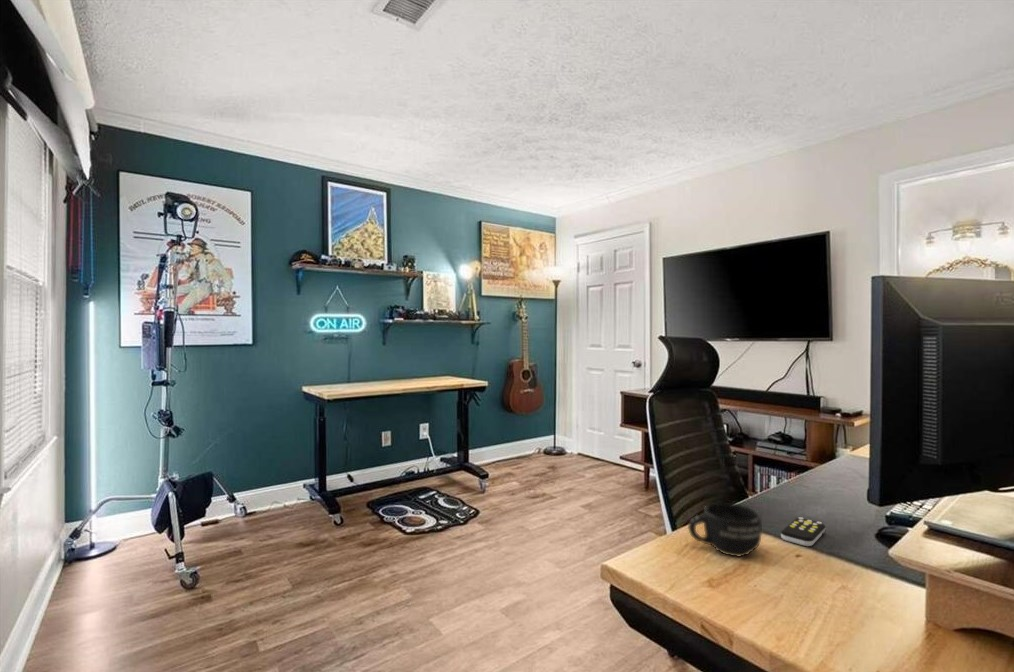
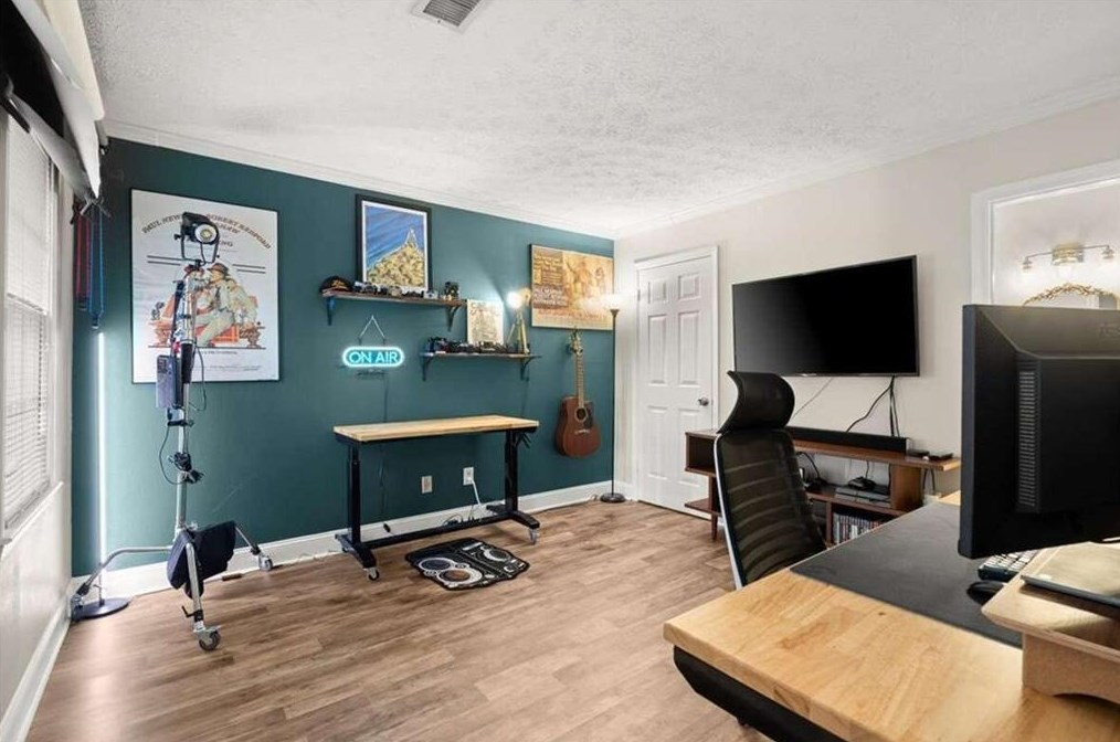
- remote control [780,516,826,547]
- mug [687,502,763,557]
